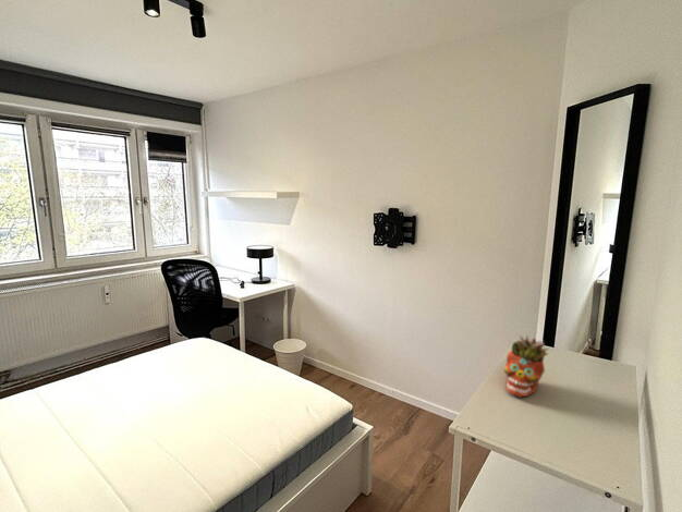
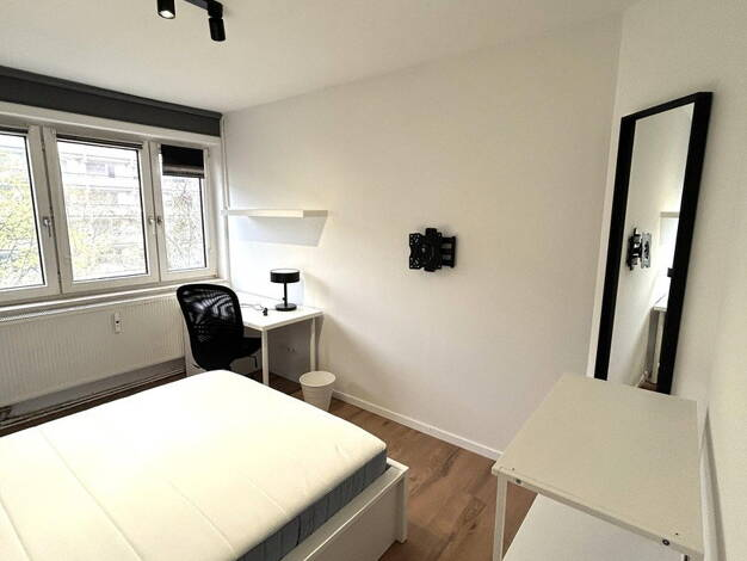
- succulent planter [503,333,550,399]
